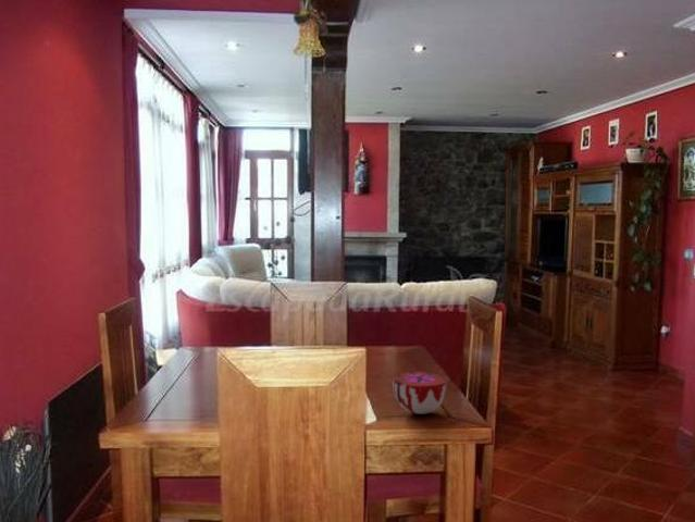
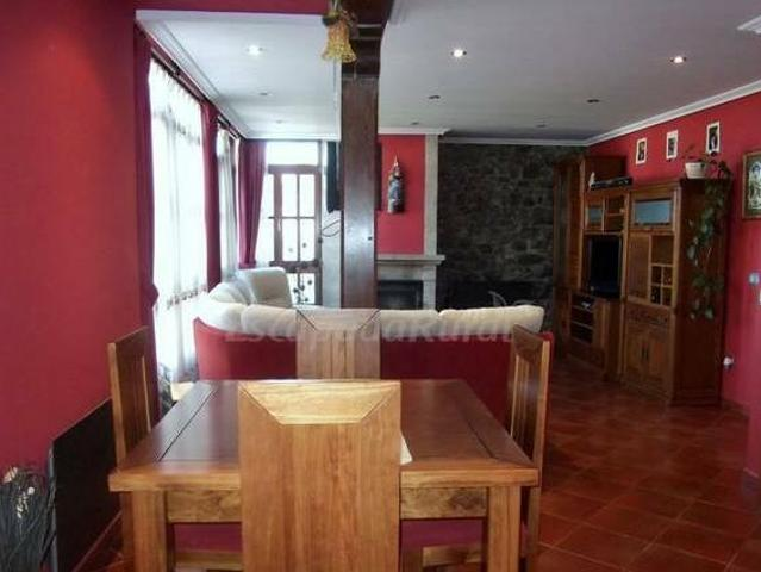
- decorative bowl [392,370,448,415]
